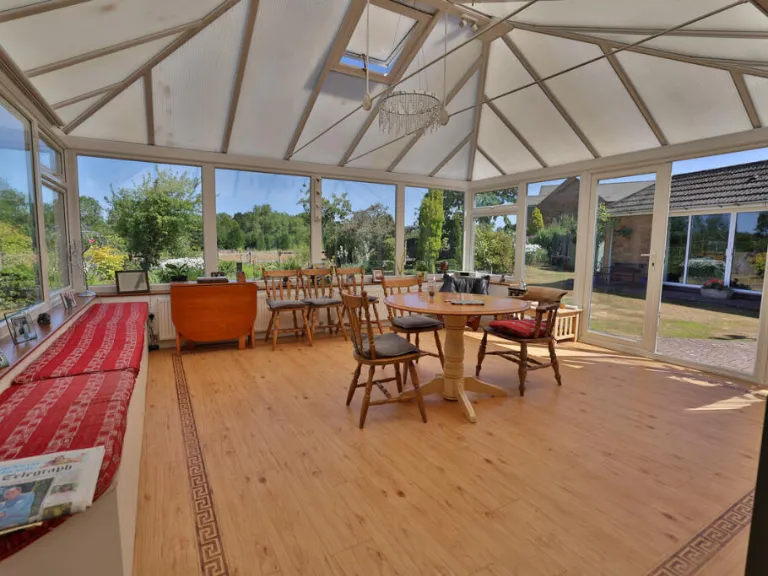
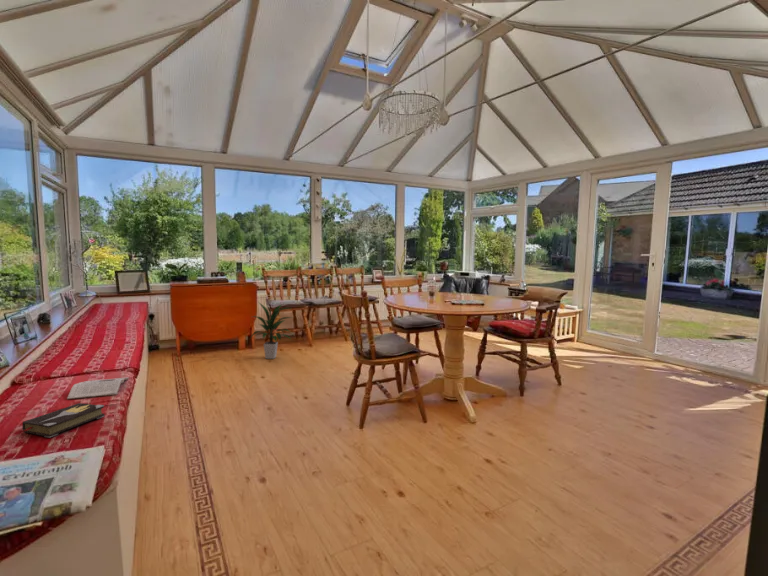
+ hardback book [19,402,106,439]
+ indoor plant [248,302,292,360]
+ magazine [66,376,130,400]
